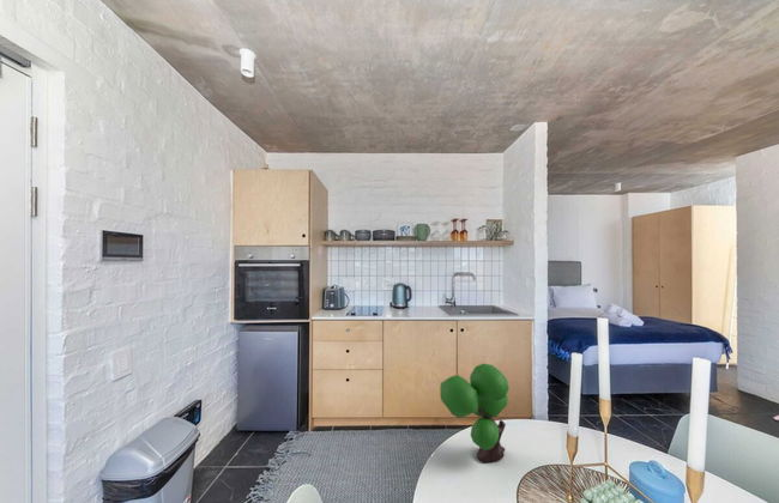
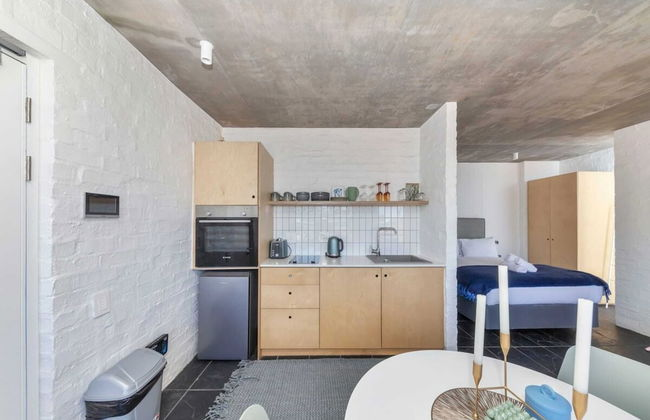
- plant [439,363,511,463]
